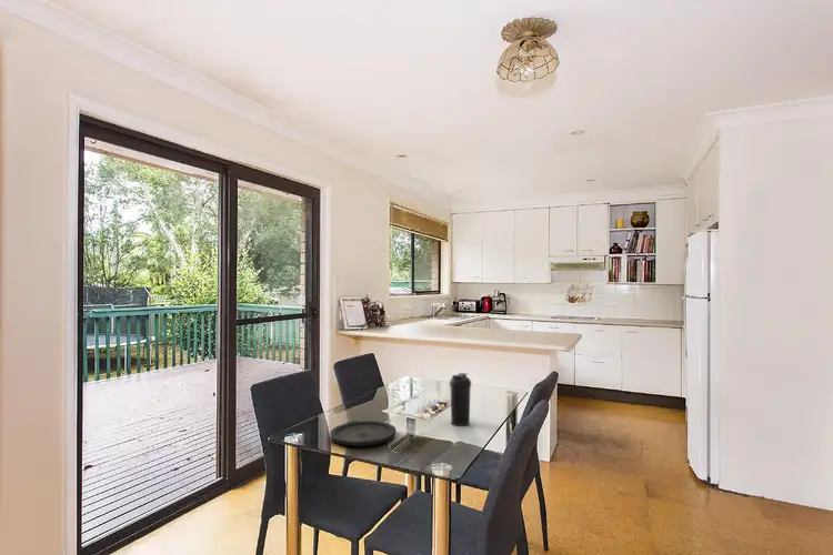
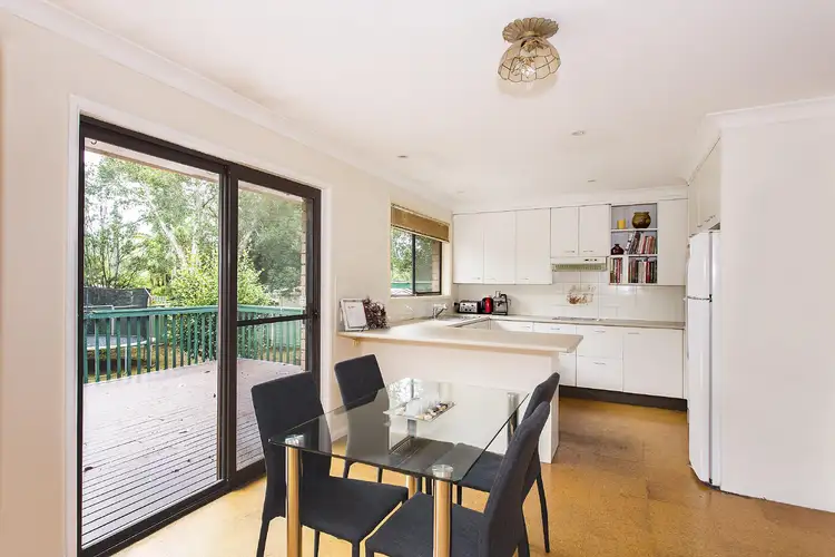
- plate [330,420,397,447]
- water bottle [449,372,472,427]
